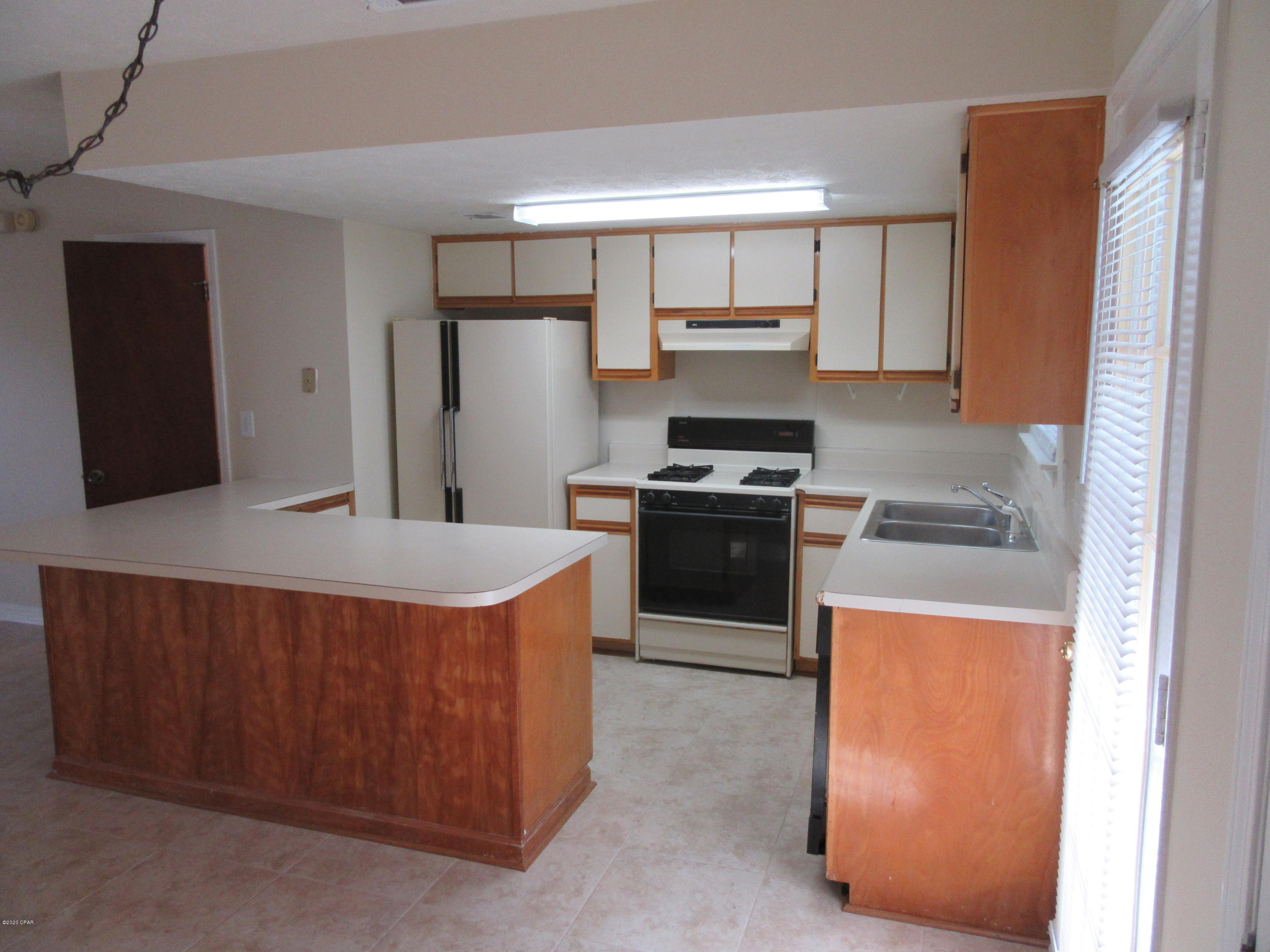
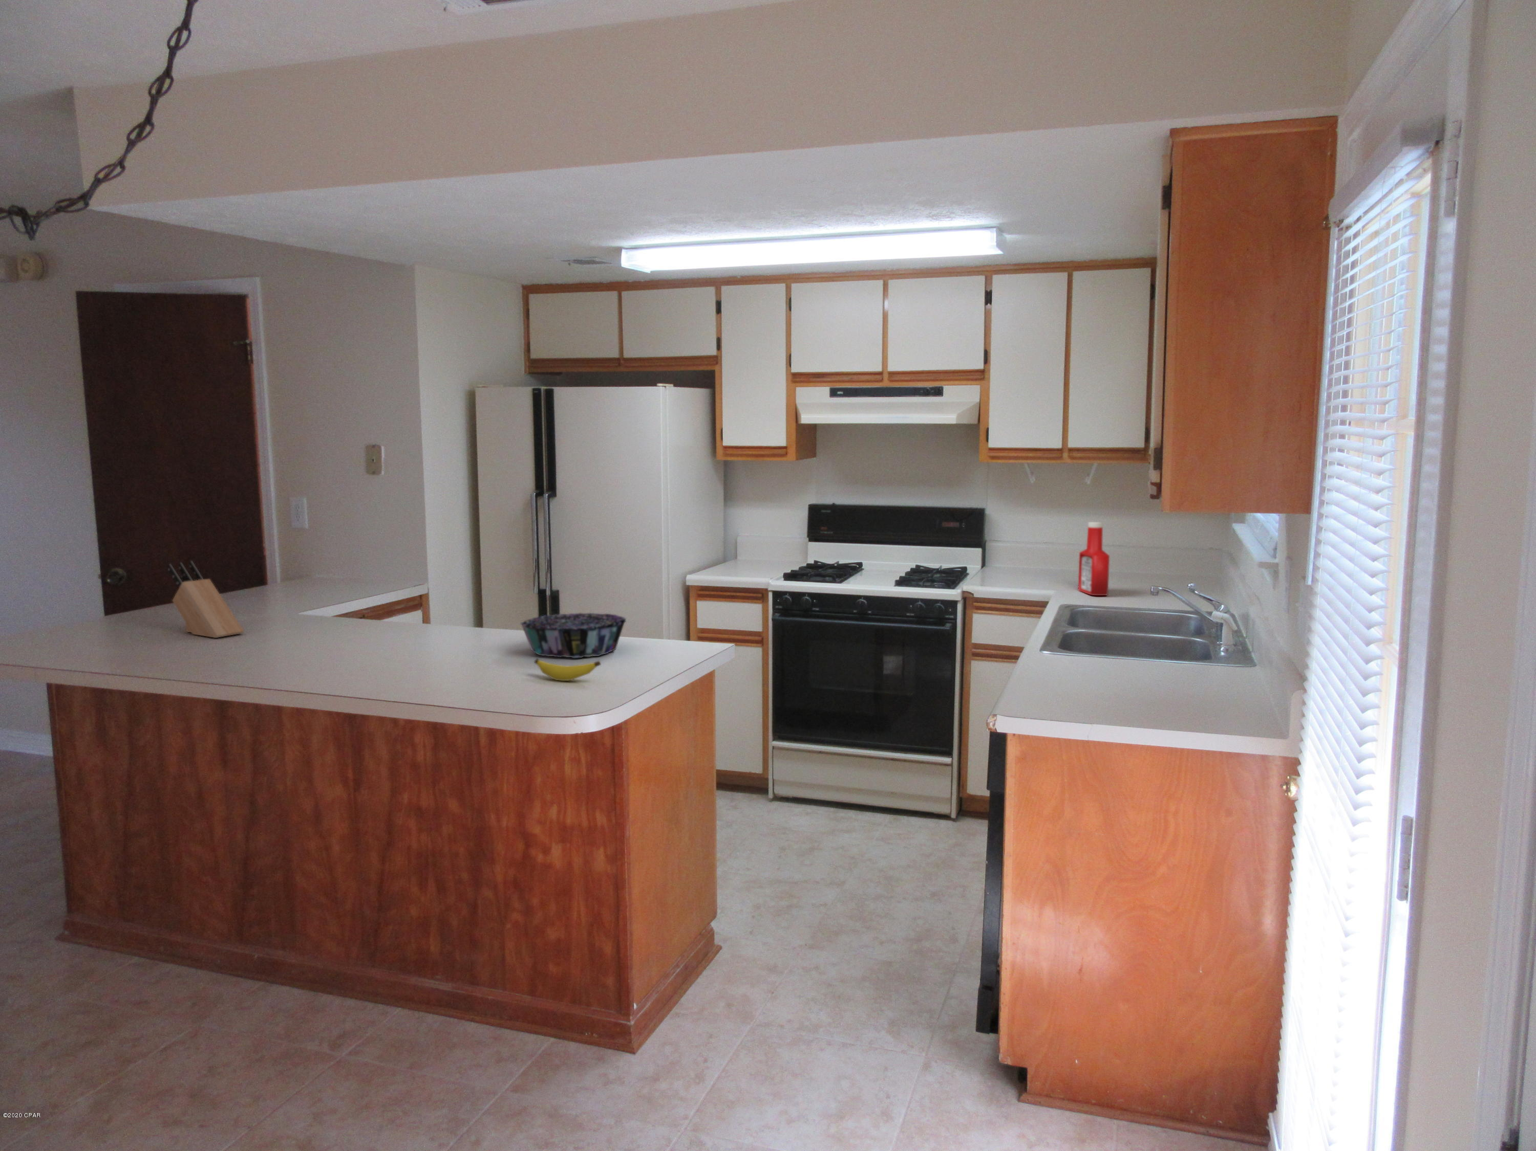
+ knife block [167,560,244,638]
+ banana [533,659,601,682]
+ soap bottle [1078,521,1110,596]
+ decorative bowl [520,612,626,659]
